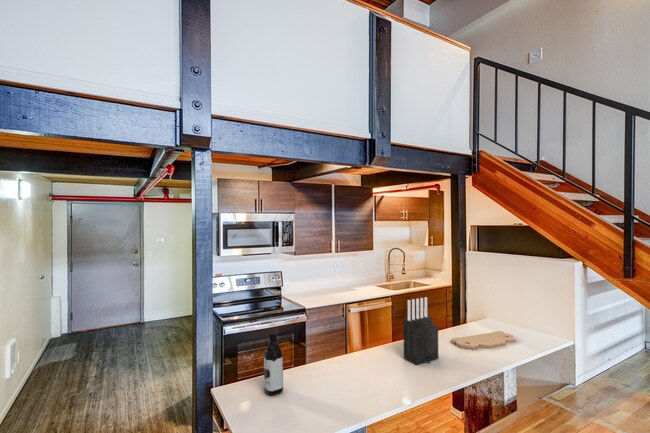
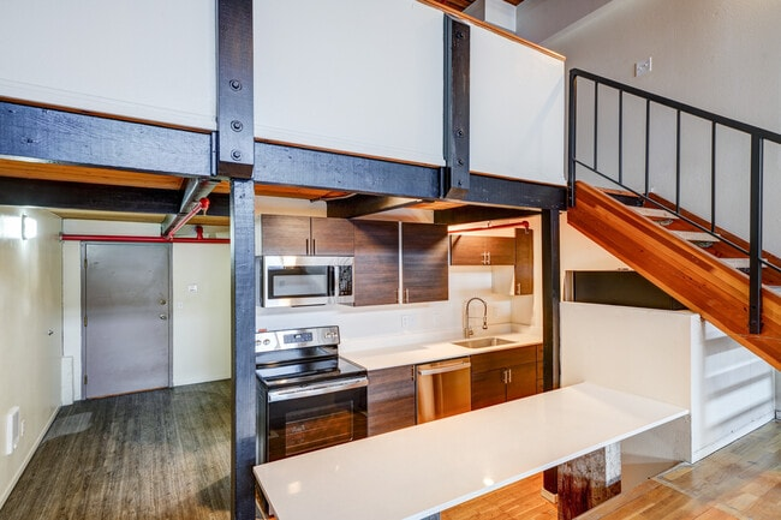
- knife block [402,296,439,366]
- cutting board [450,330,516,350]
- water bottle [263,332,284,396]
